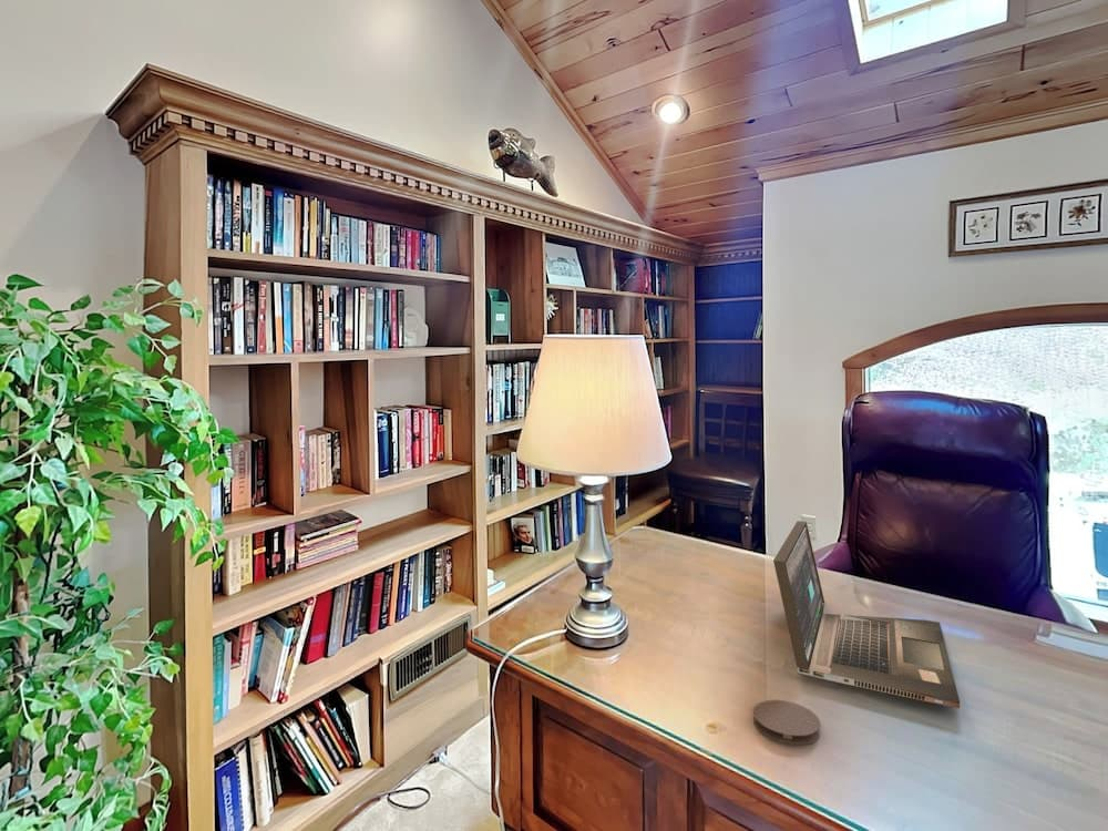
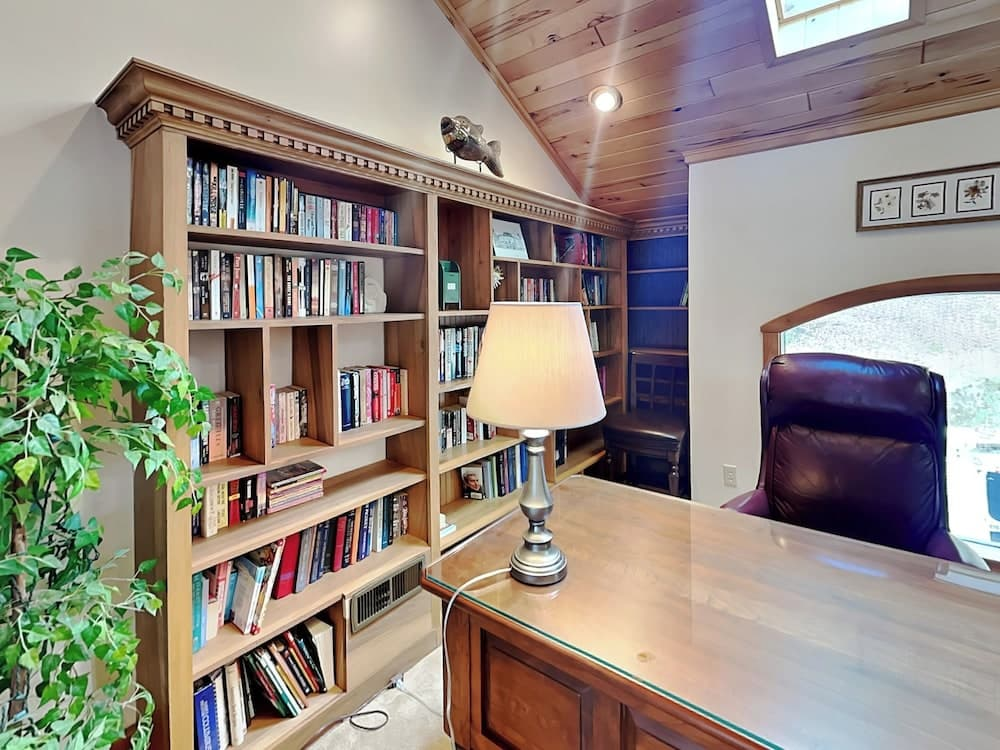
- coaster [752,699,822,746]
- laptop [772,520,961,709]
